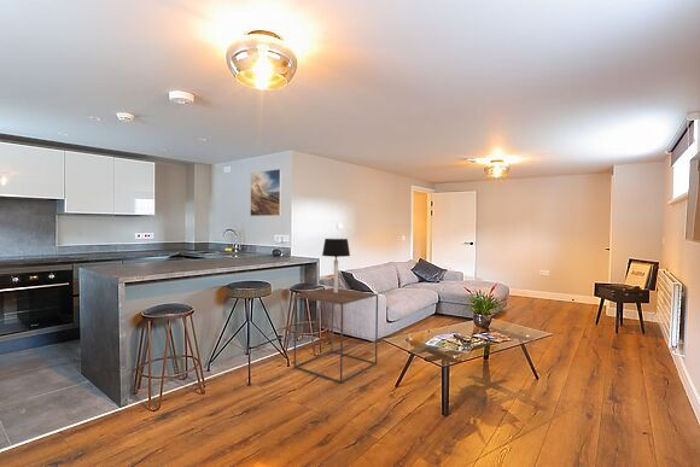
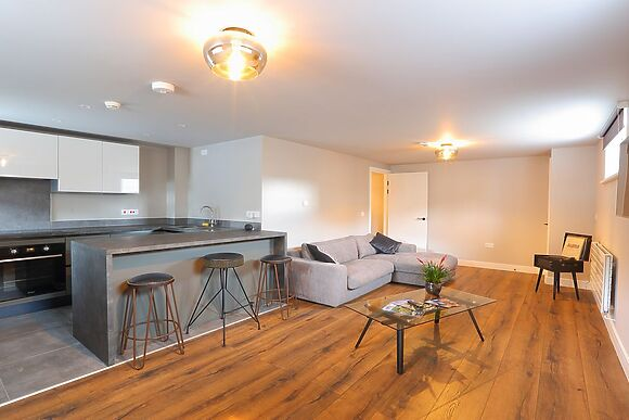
- side table [293,287,379,384]
- table lamp [321,238,351,293]
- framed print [249,168,284,217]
